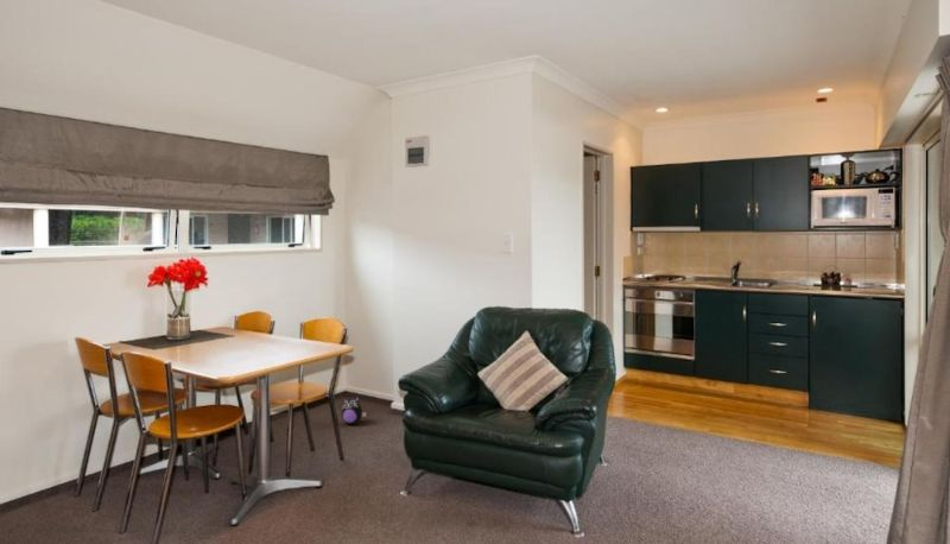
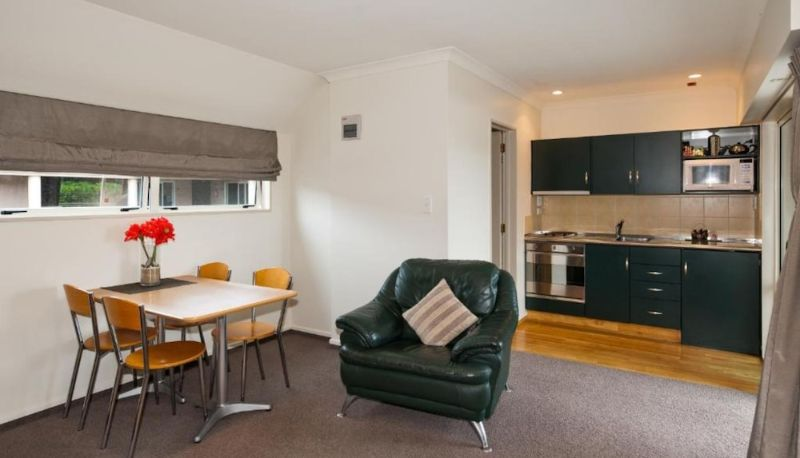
- plush toy [341,394,367,425]
